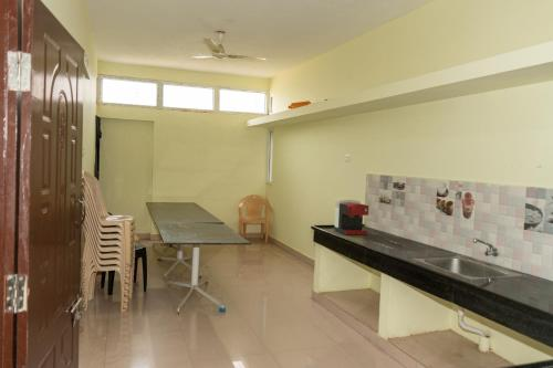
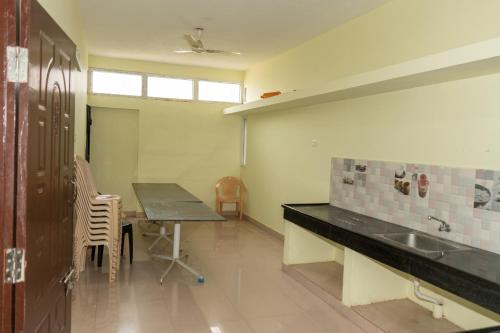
- coffee maker [334,199,369,236]
